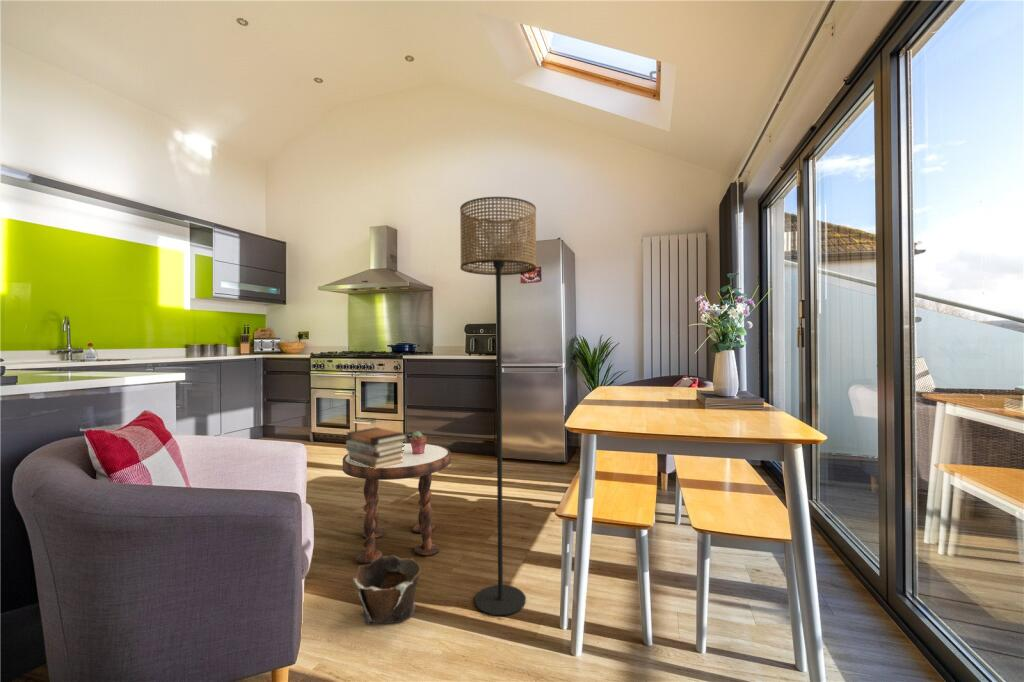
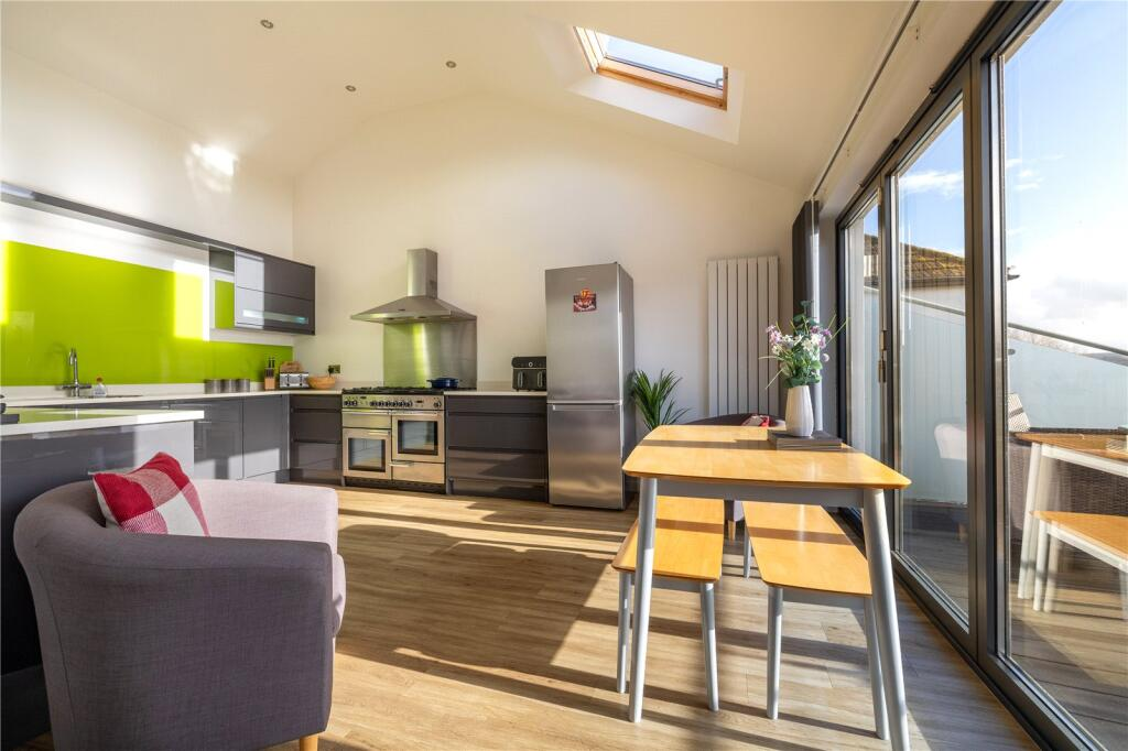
- book stack [345,427,408,469]
- floor lamp [459,196,537,617]
- side table [342,442,452,564]
- potted succulent [408,430,428,454]
- clay pot [352,554,422,625]
